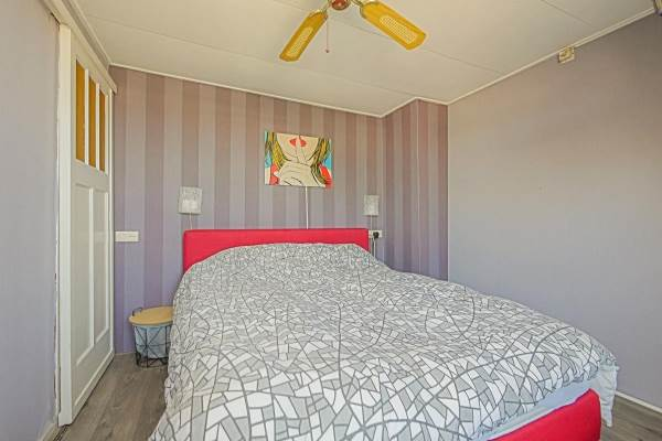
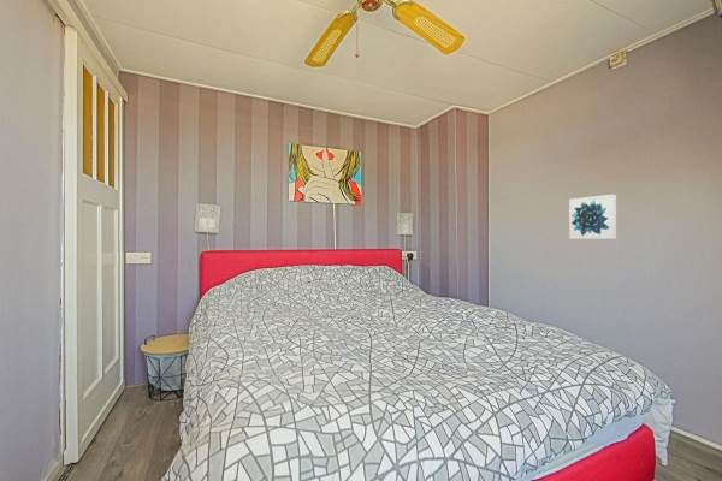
+ wall art [568,194,617,240]
